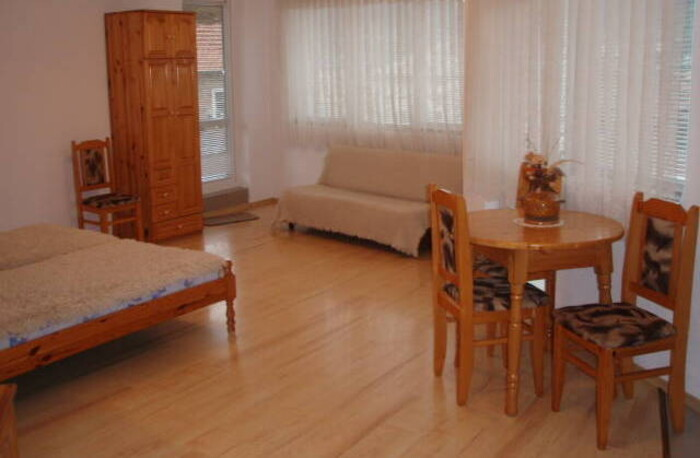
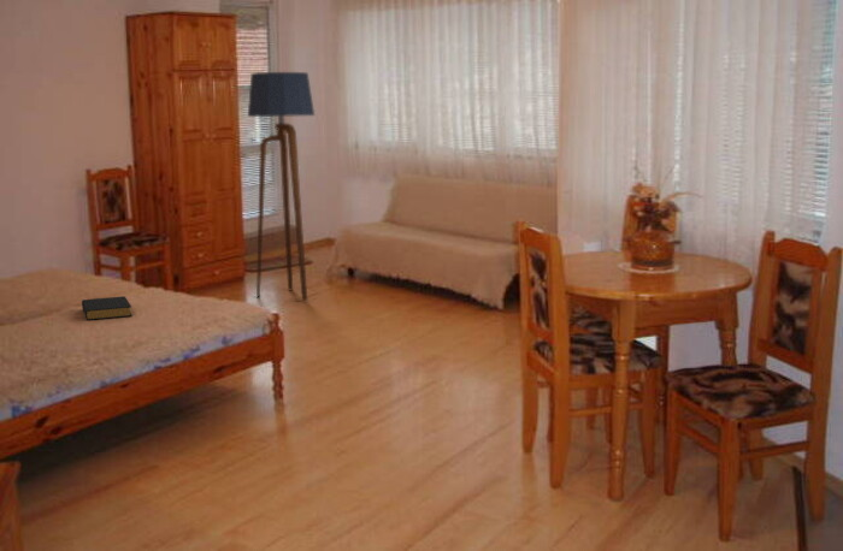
+ floor lamp [247,71,316,302]
+ hardback book [81,295,134,321]
